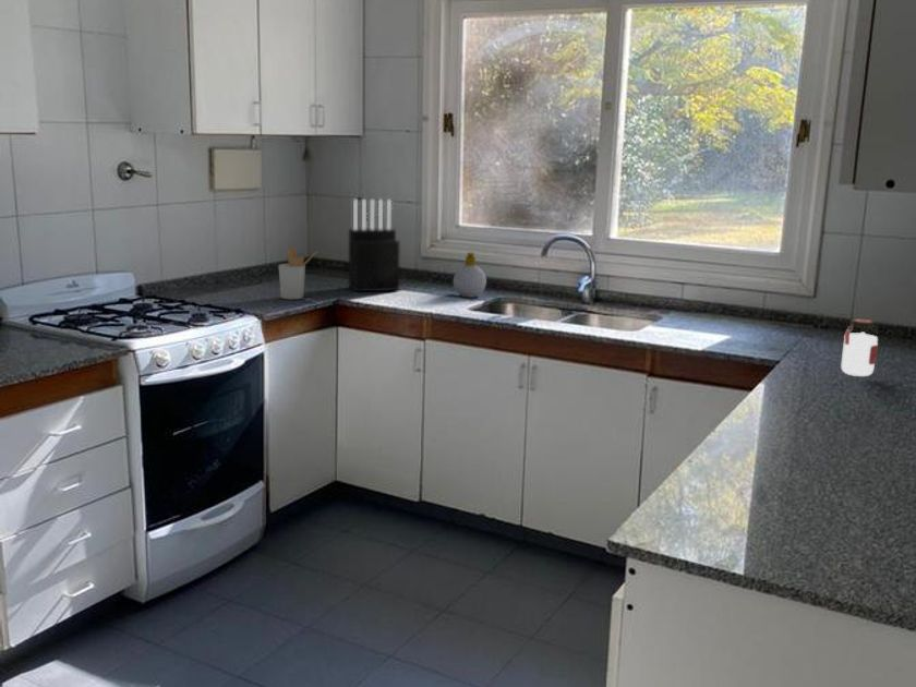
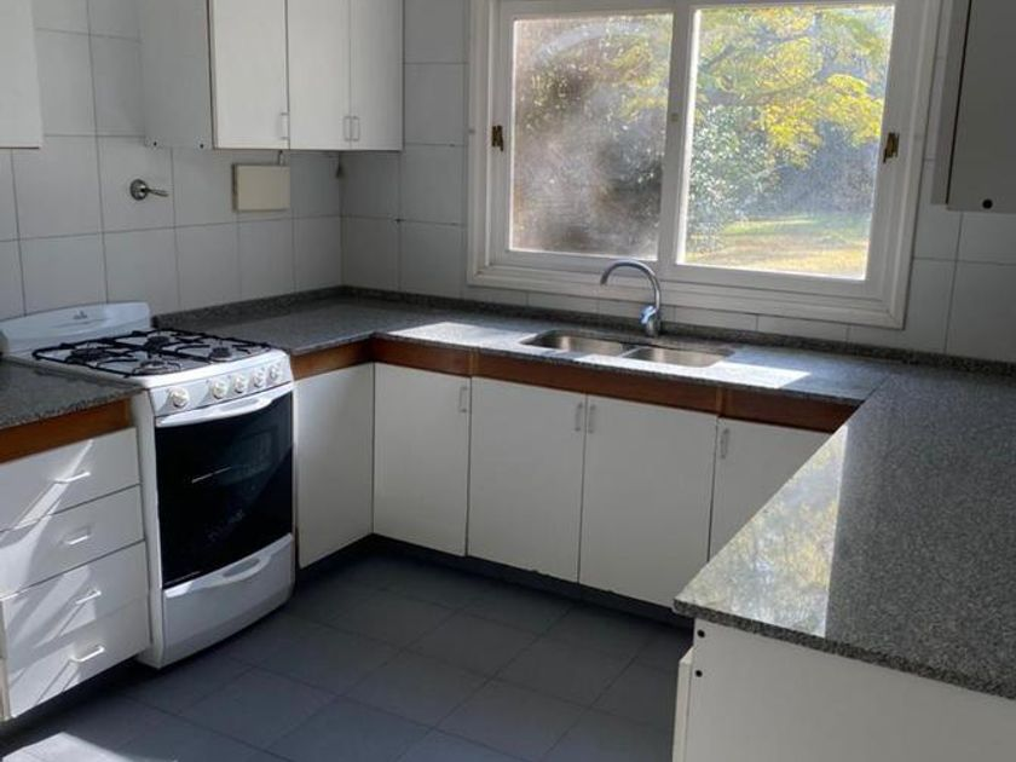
- utensil holder [278,246,318,300]
- soap bottle [453,251,487,299]
- knife block [348,198,401,292]
- jar [840,317,879,377]
